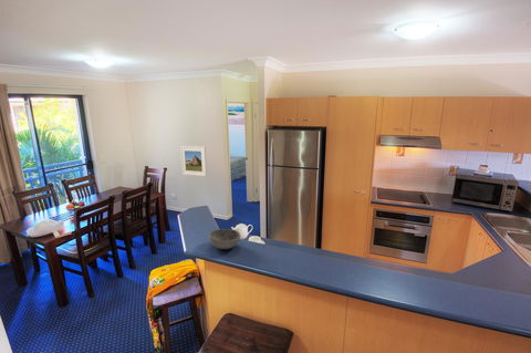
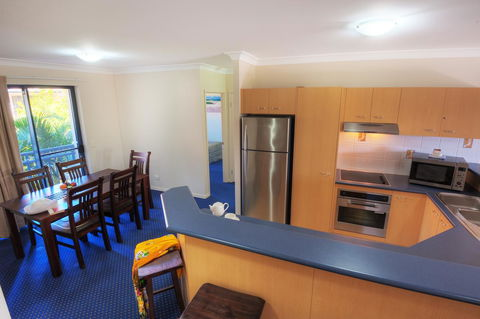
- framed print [179,145,208,177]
- bowl [208,228,241,250]
